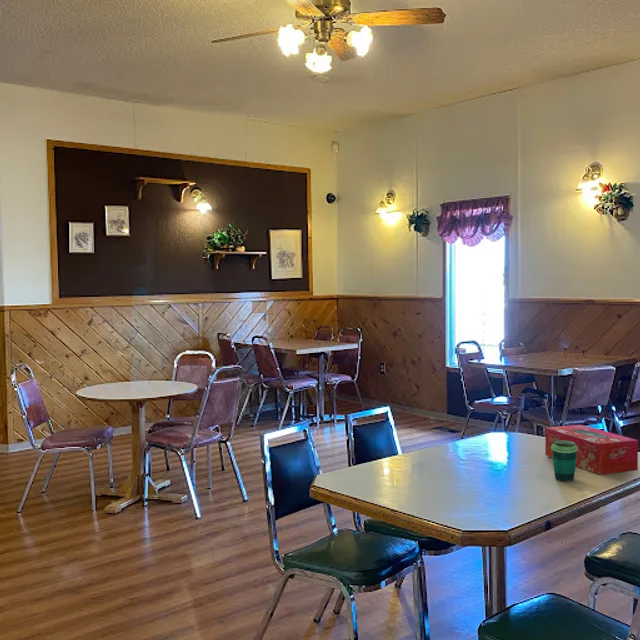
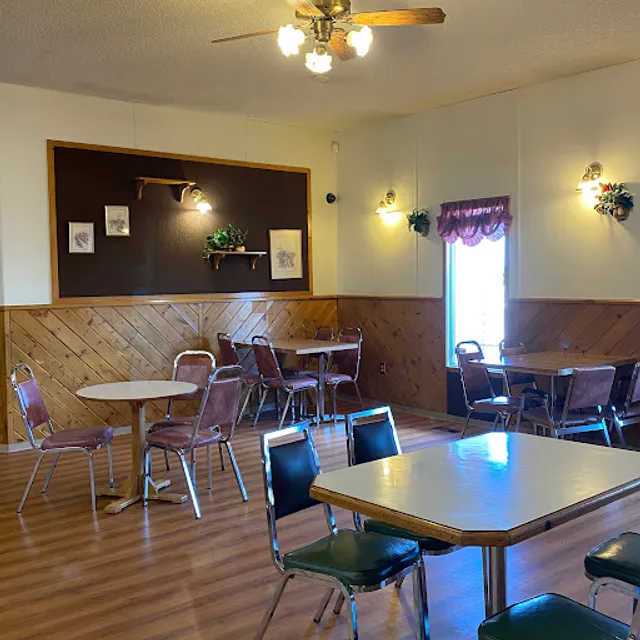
- tissue box [544,424,639,475]
- cup [551,440,578,482]
